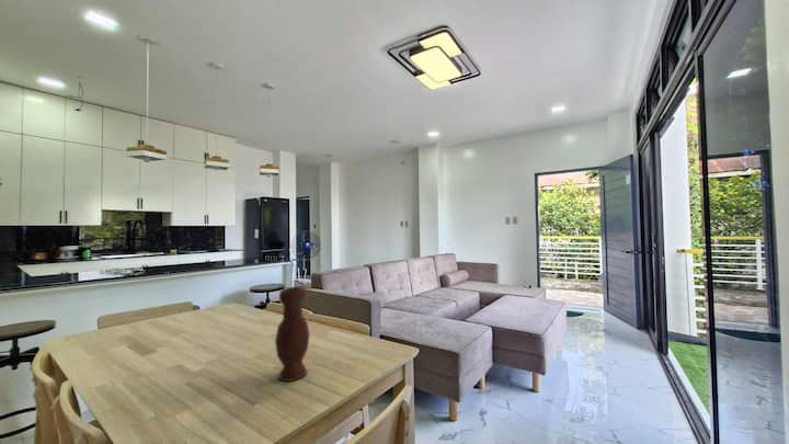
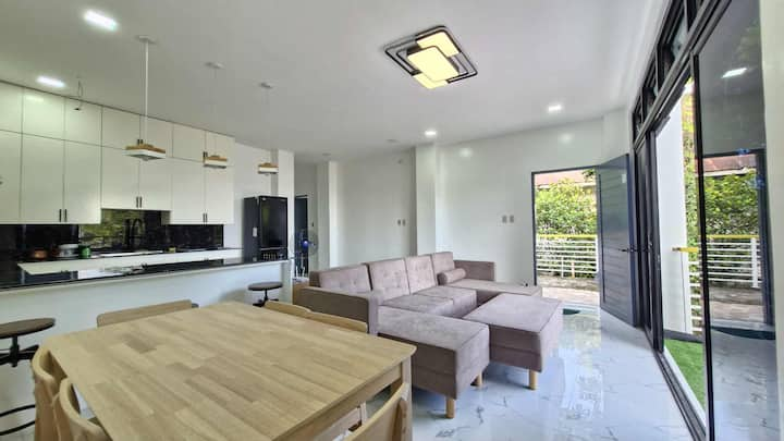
- vase [274,286,311,383]
